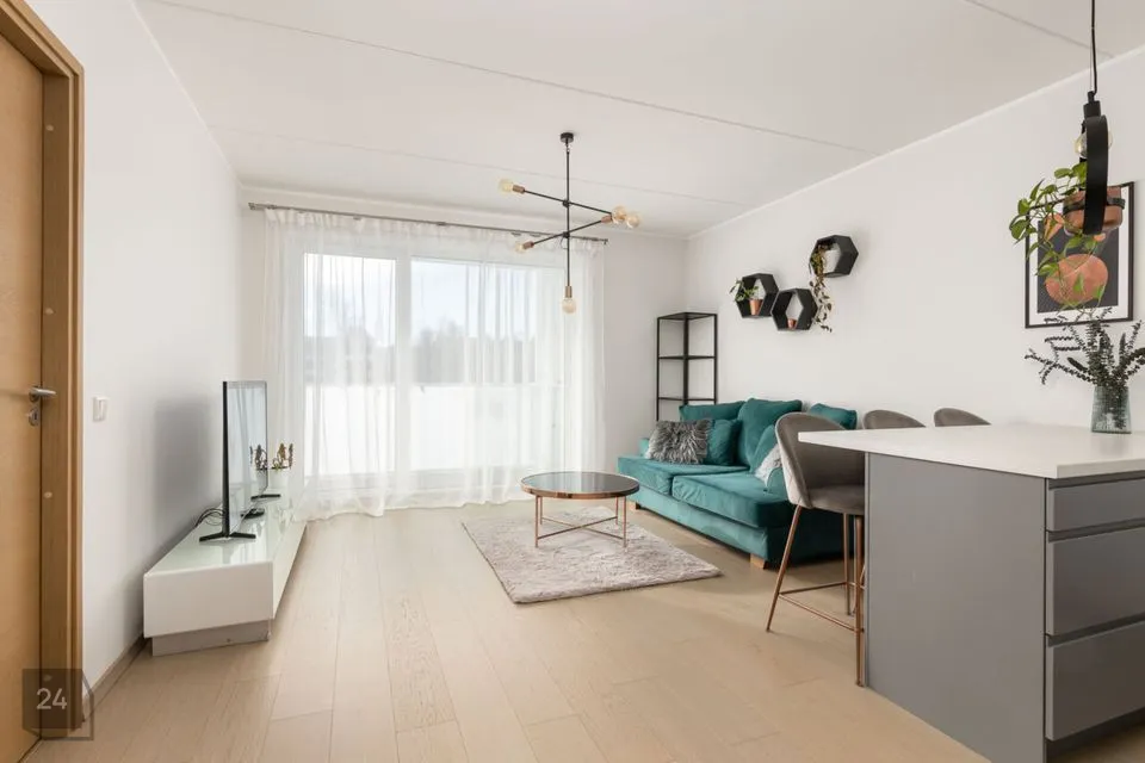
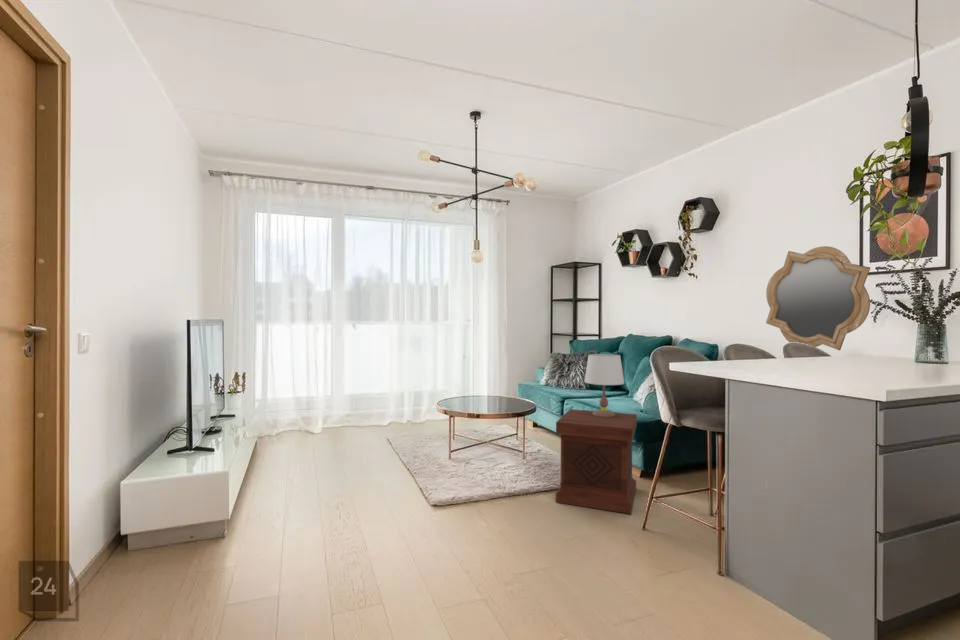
+ table lamp [583,353,625,417]
+ mirror [765,245,871,351]
+ side table [555,408,638,515]
